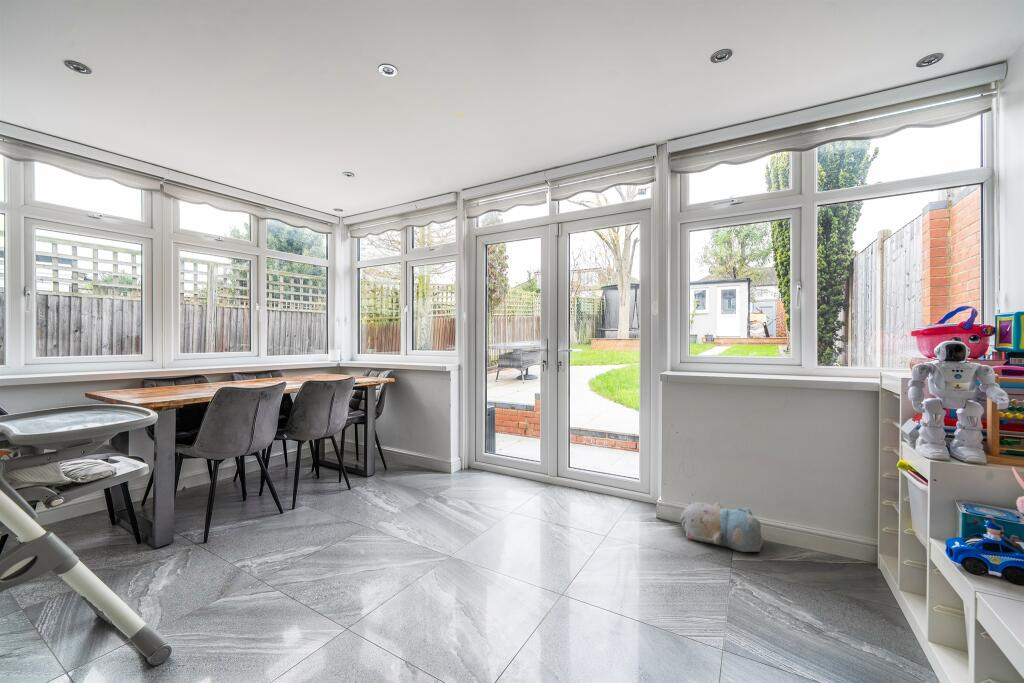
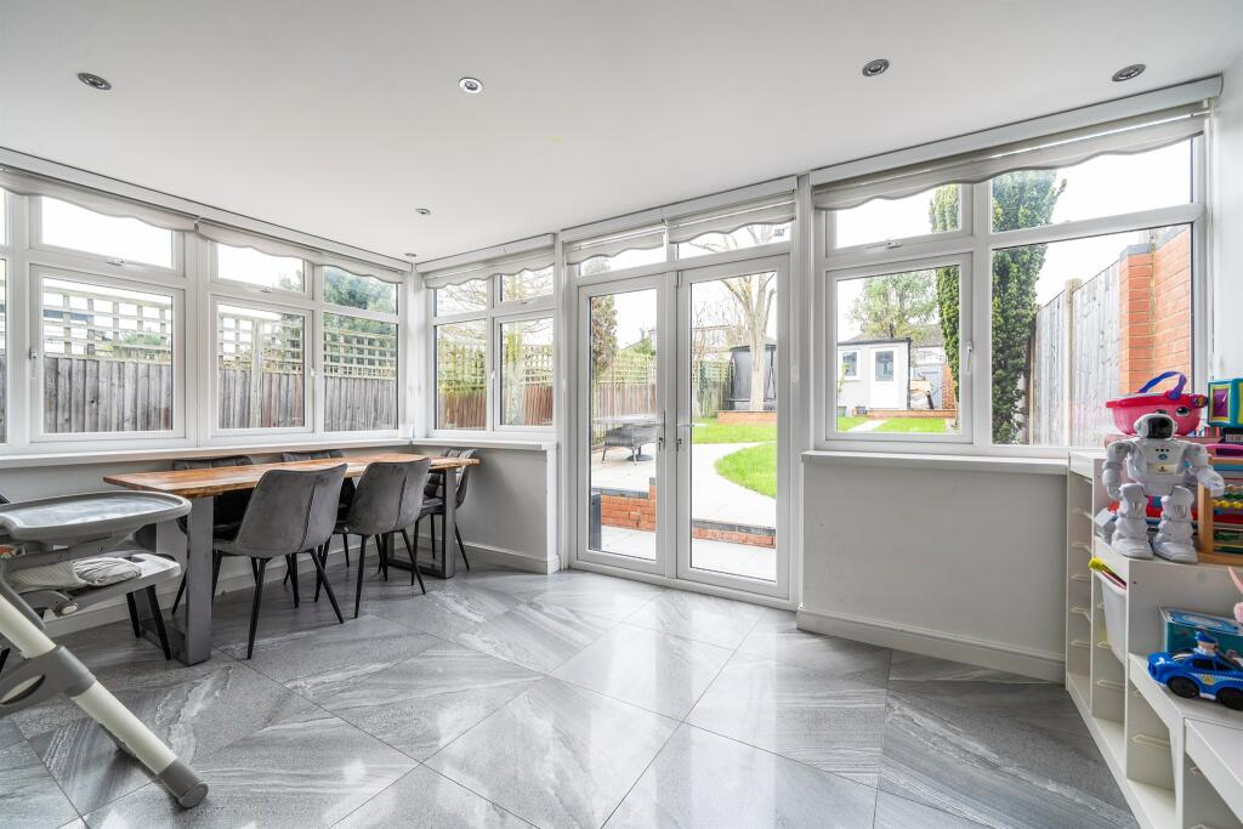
- plush toy [679,501,764,553]
